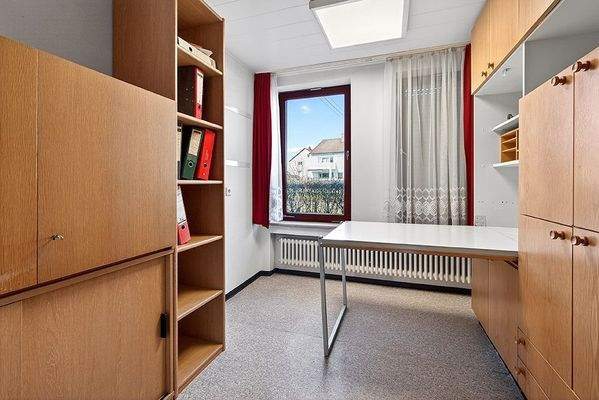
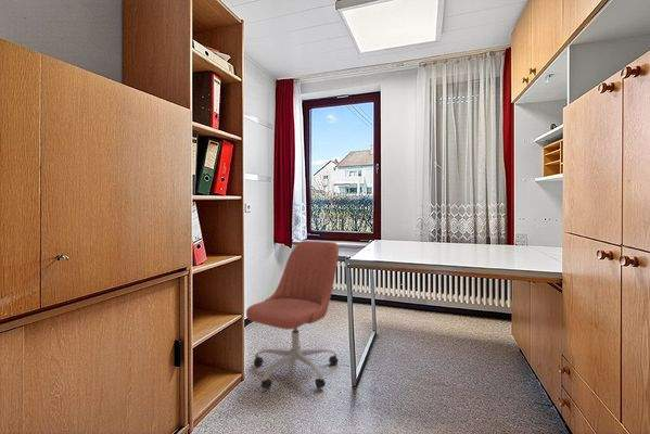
+ office chair [245,240,340,391]
